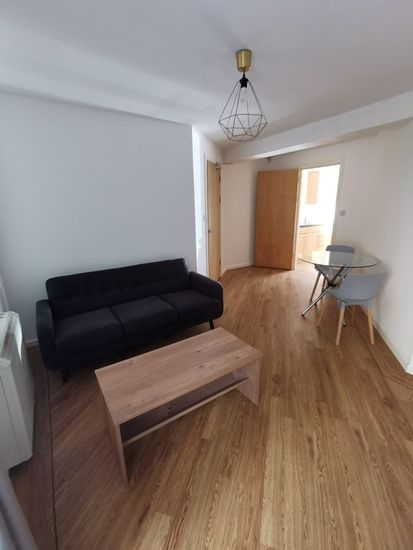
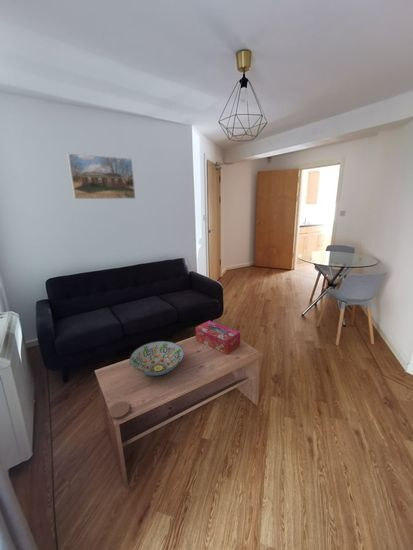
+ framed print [66,152,136,200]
+ decorative bowl [129,340,185,377]
+ tissue box [195,320,241,355]
+ coaster [108,401,131,421]
